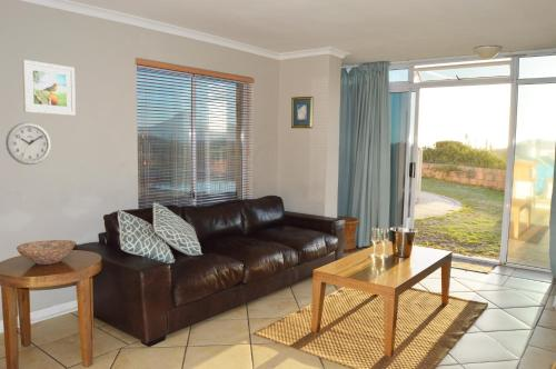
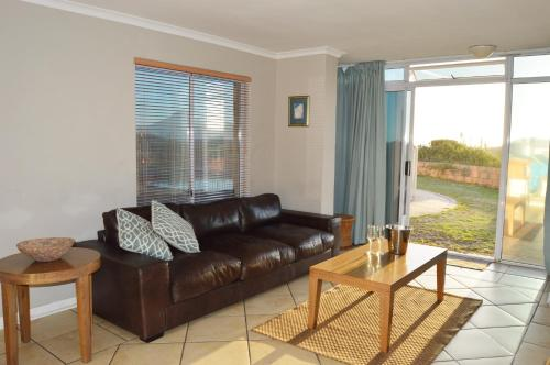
- wall clock [4,121,52,166]
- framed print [21,59,77,117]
